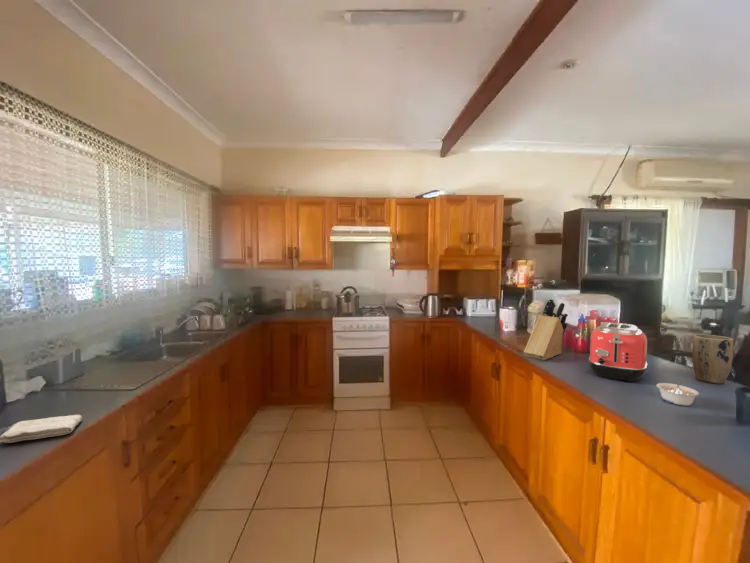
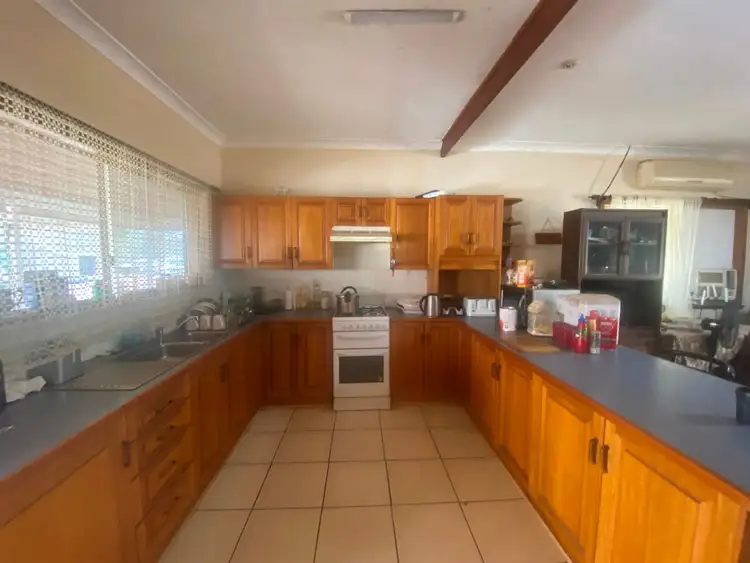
- washcloth [0,414,83,444]
- toaster [588,322,648,382]
- plant pot [691,333,735,385]
- knife block [523,298,569,361]
- legume [655,380,700,407]
